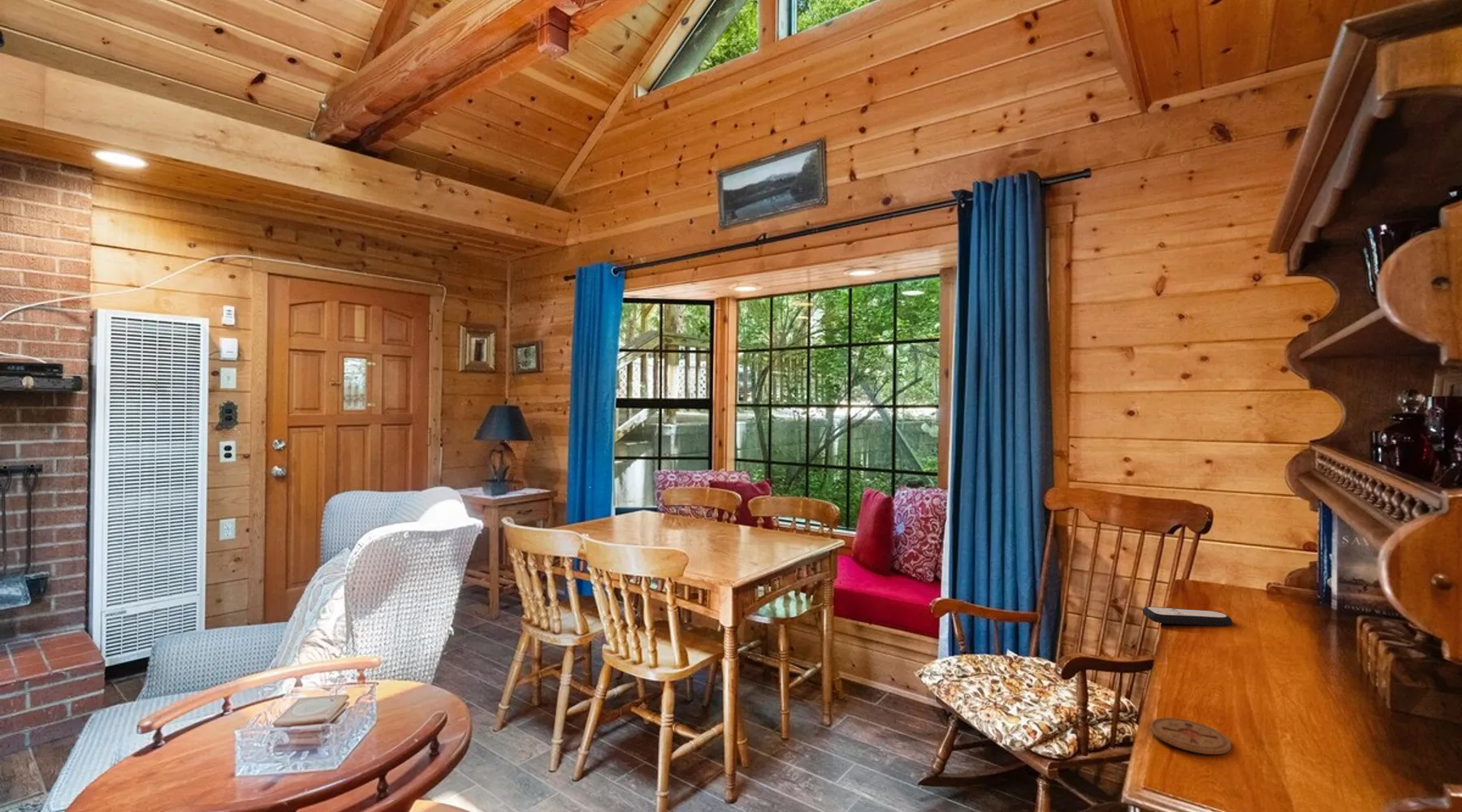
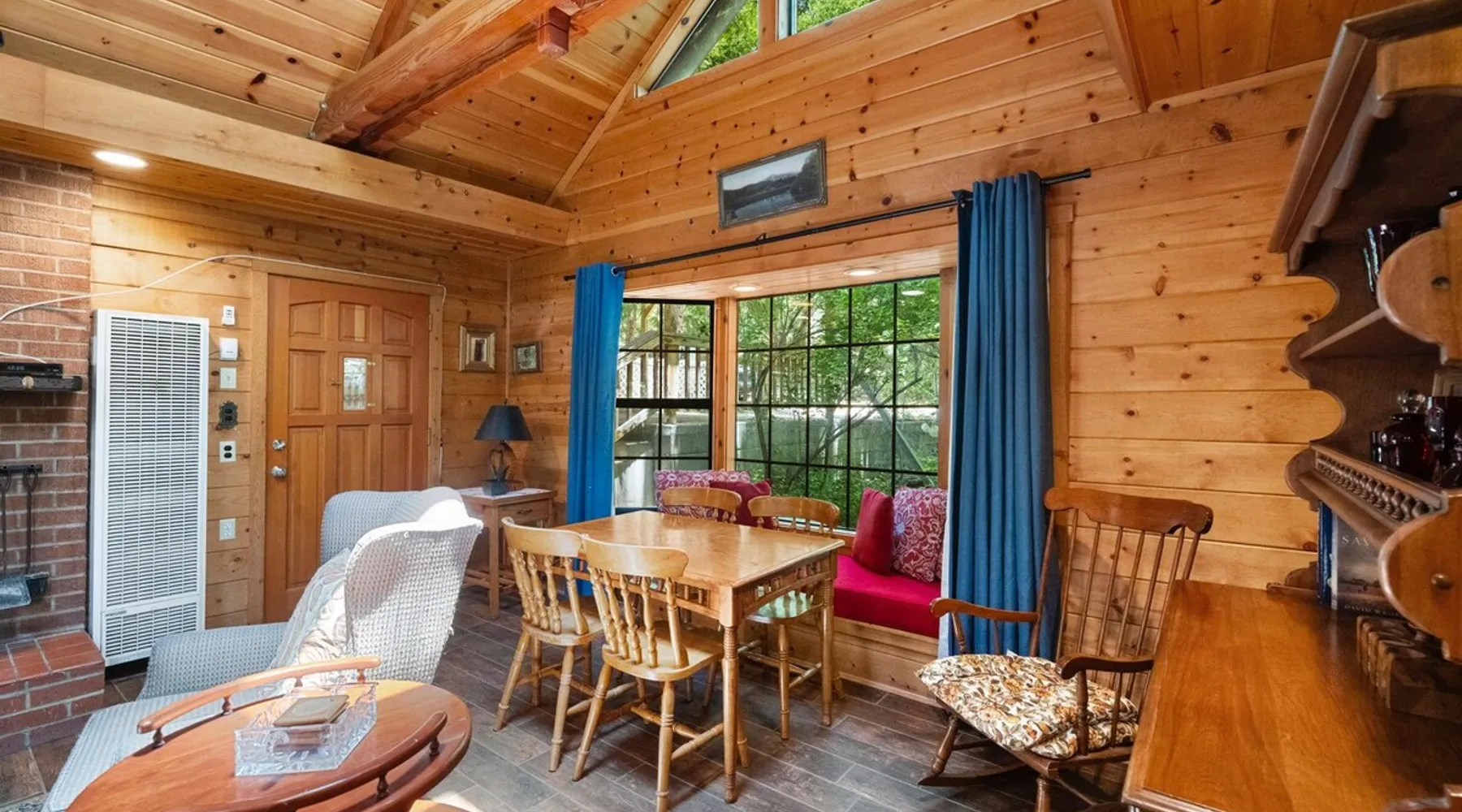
- remote control [1142,606,1233,627]
- coaster [1149,717,1232,755]
